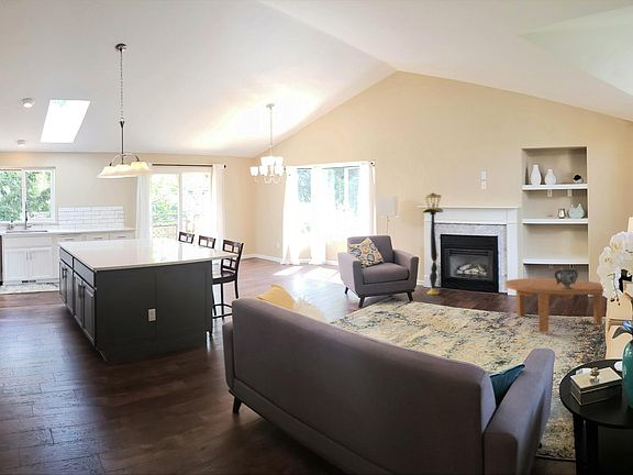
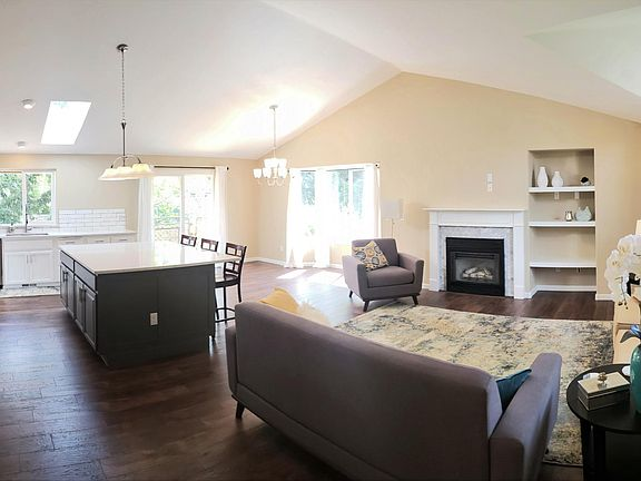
- floor lamp [422,192,444,296]
- coffee table [503,277,604,333]
- decorative urn [553,266,579,289]
